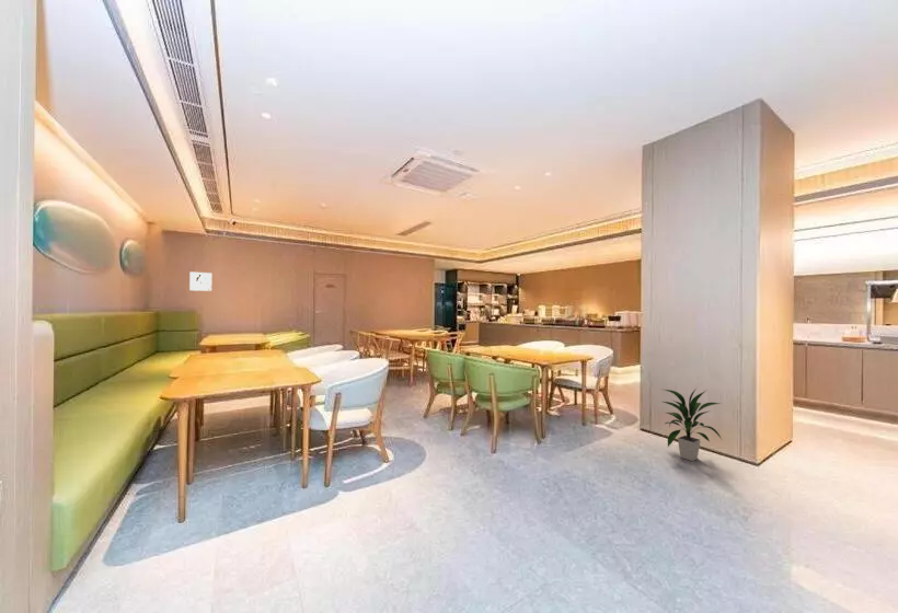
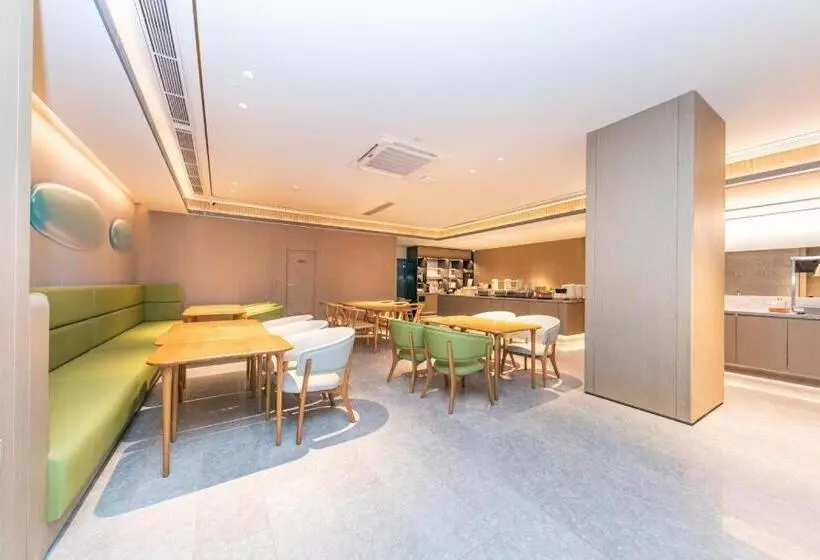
- indoor plant [659,386,723,462]
- wall art [188,270,214,292]
